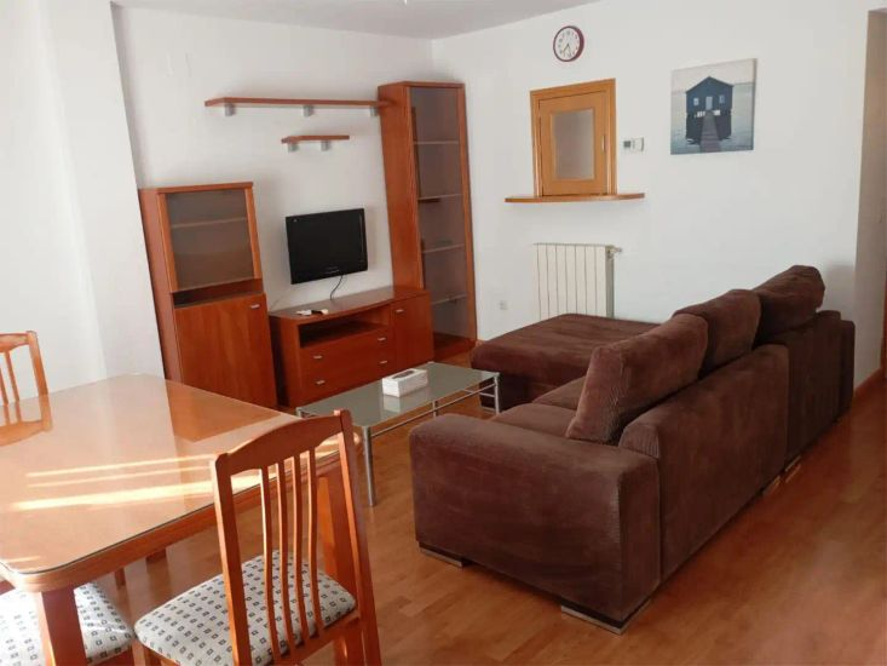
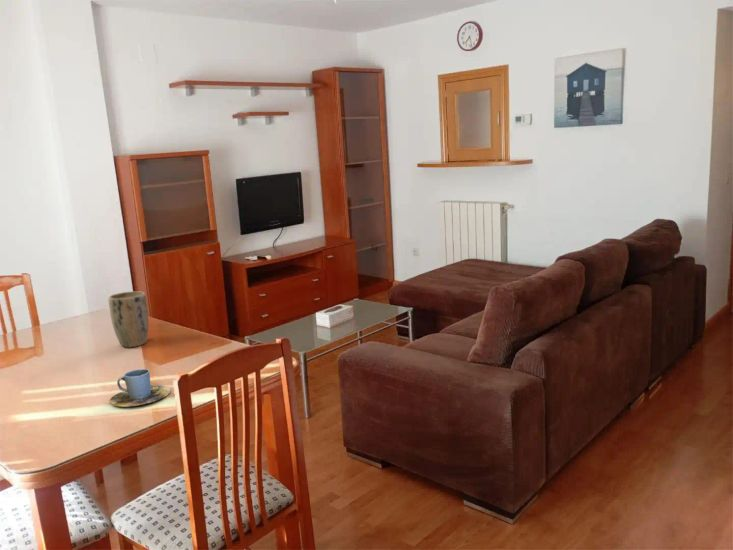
+ plant pot [108,290,150,348]
+ cup [108,368,171,408]
